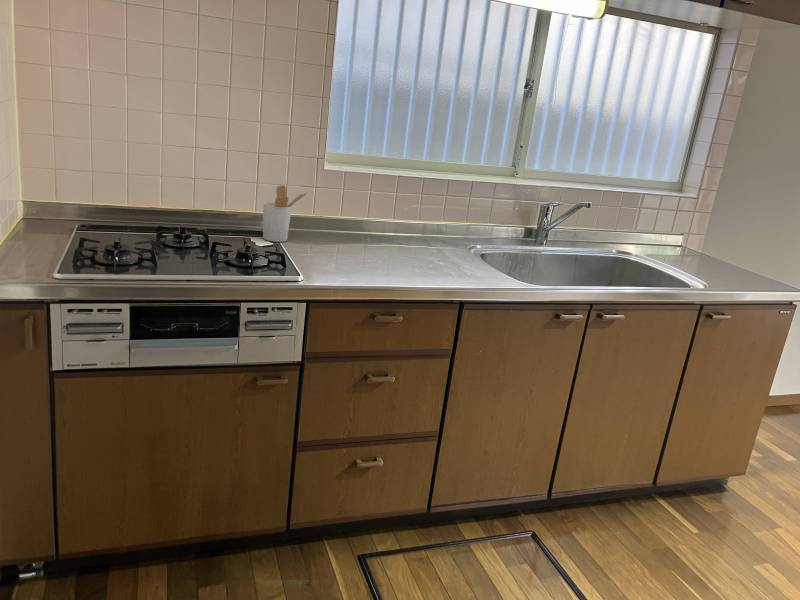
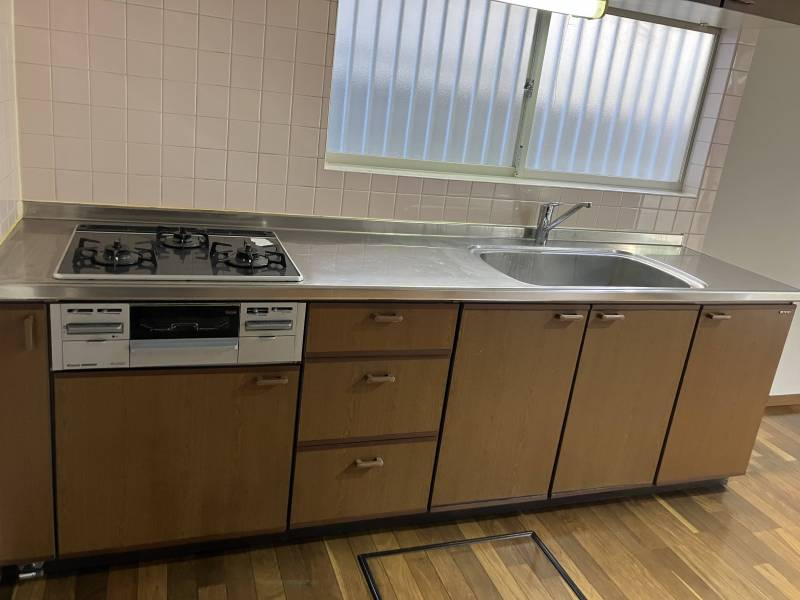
- utensil holder [262,184,309,243]
